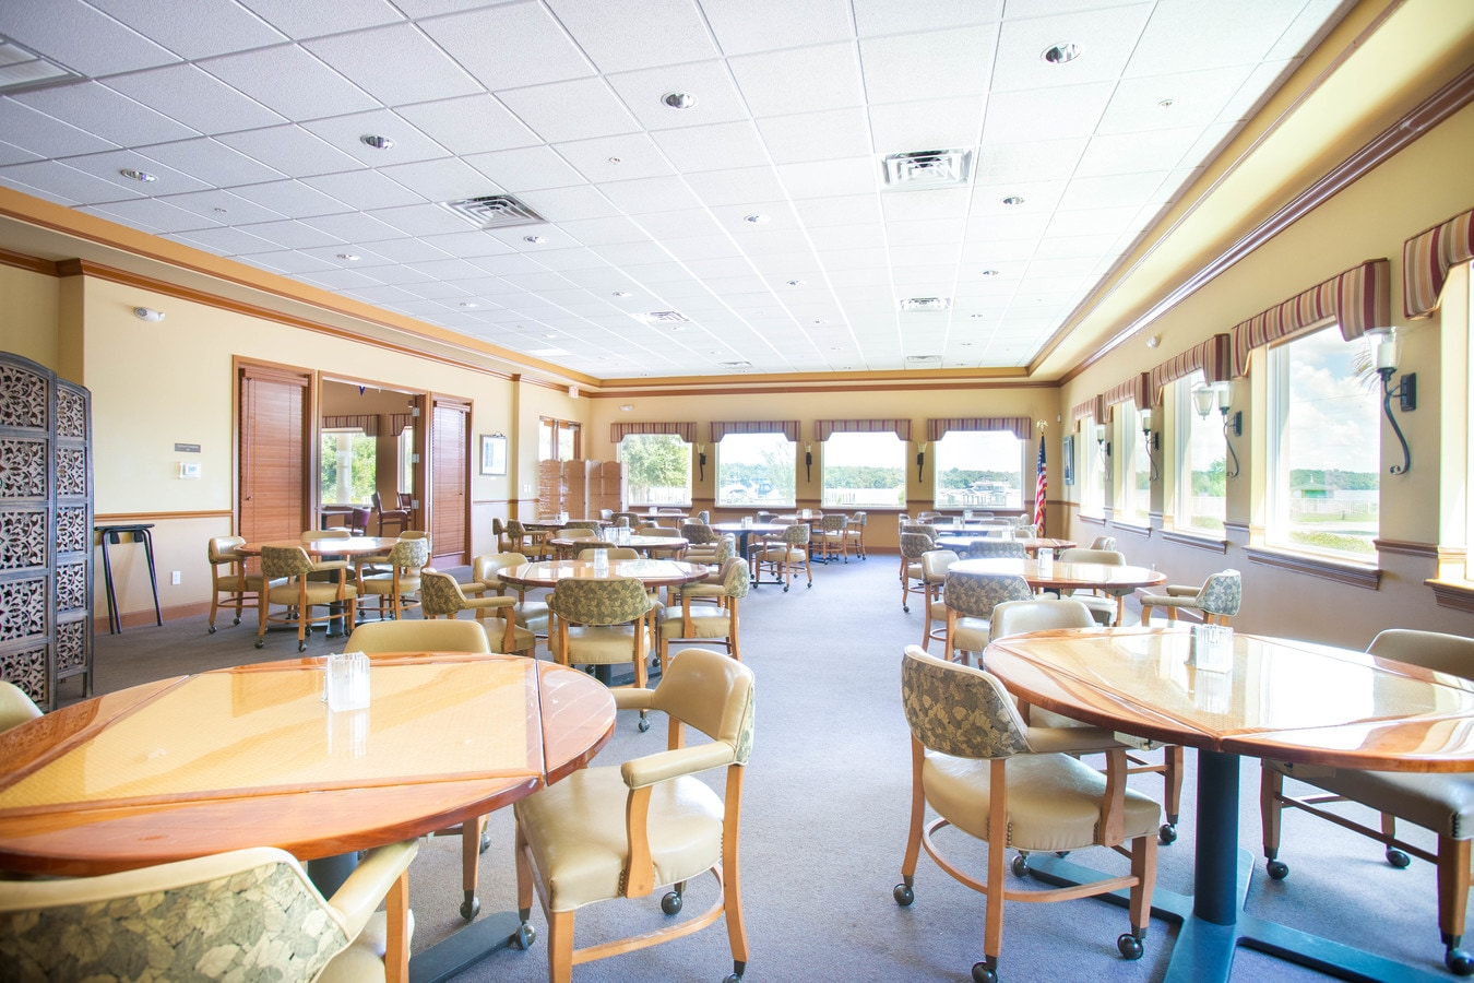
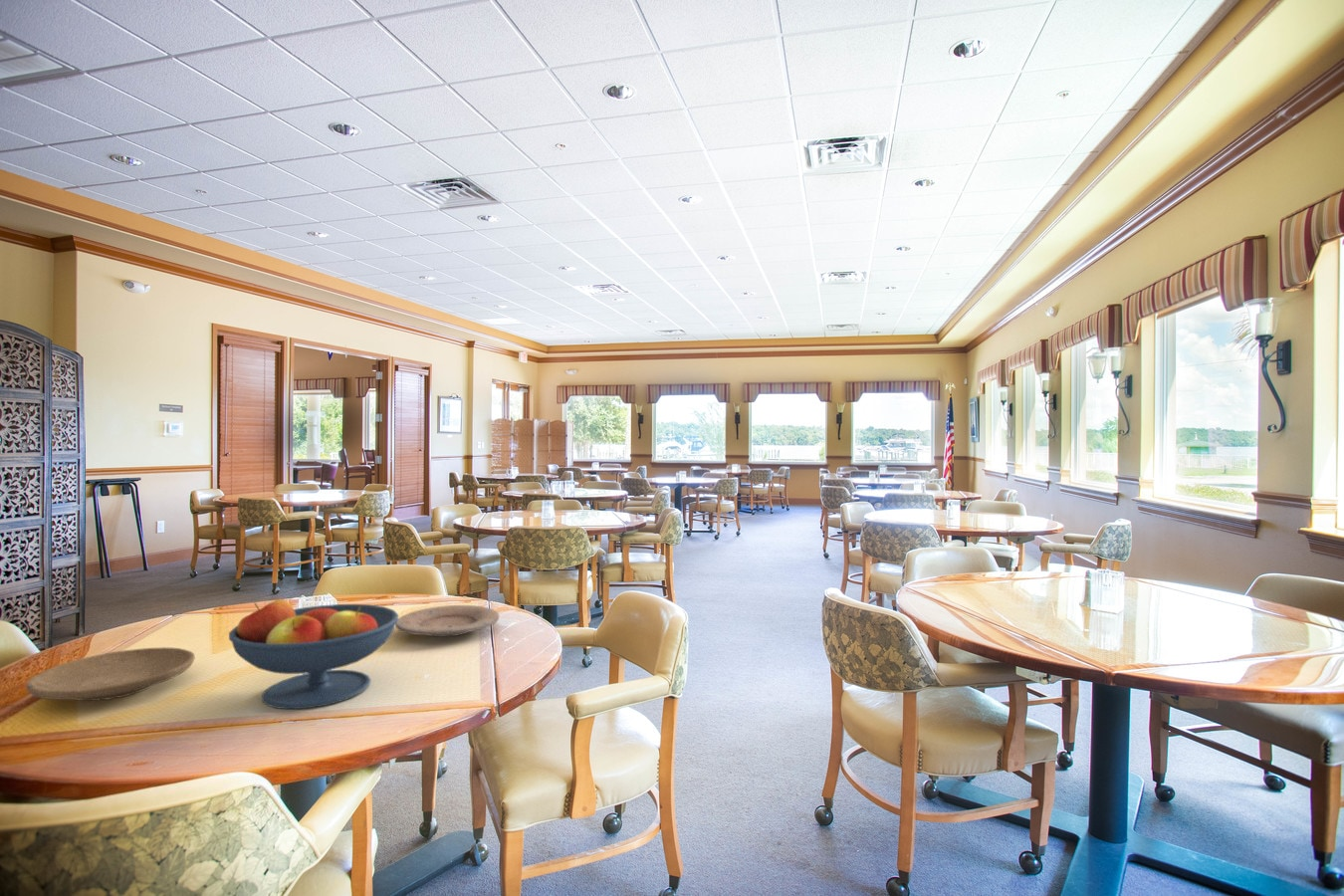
+ plate [394,604,500,638]
+ plate [25,646,196,702]
+ fruit bowl [228,599,399,710]
